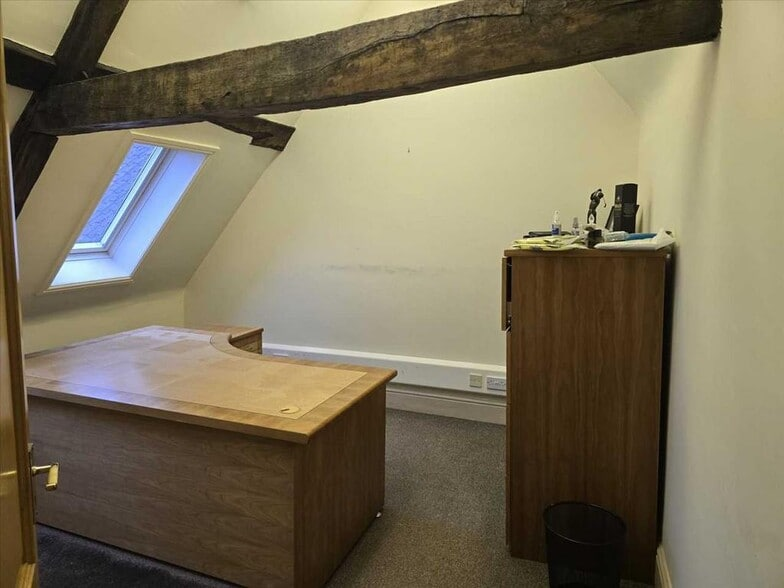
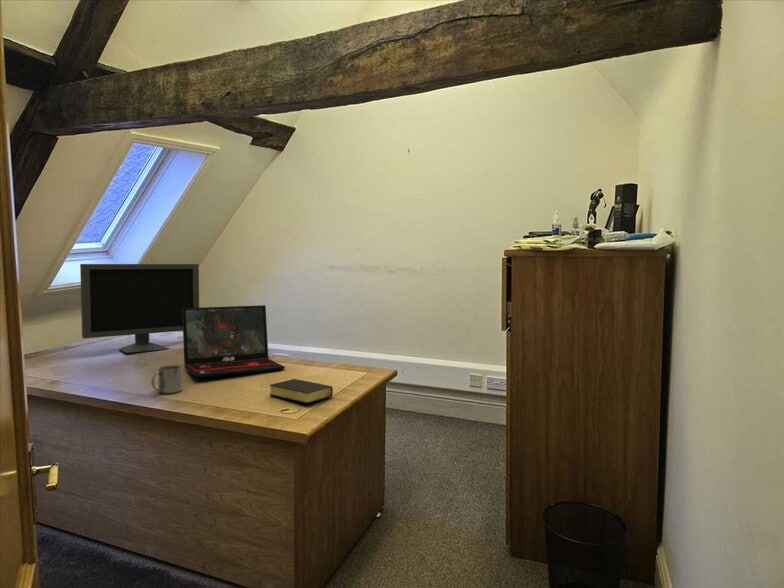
+ monitor [79,263,200,354]
+ laptop [182,304,286,379]
+ mug [151,364,183,394]
+ bible [268,378,334,405]
